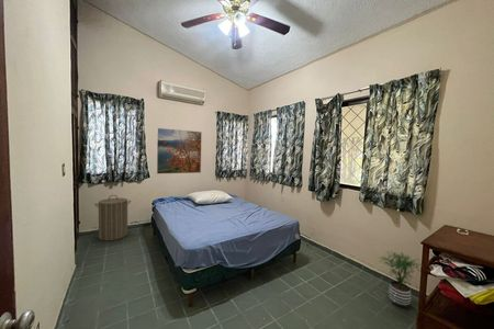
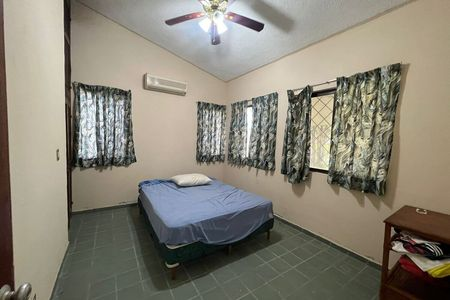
- potted plant [379,249,422,308]
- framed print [156,127,203,174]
- laundry hamper [93,194,132,242]
